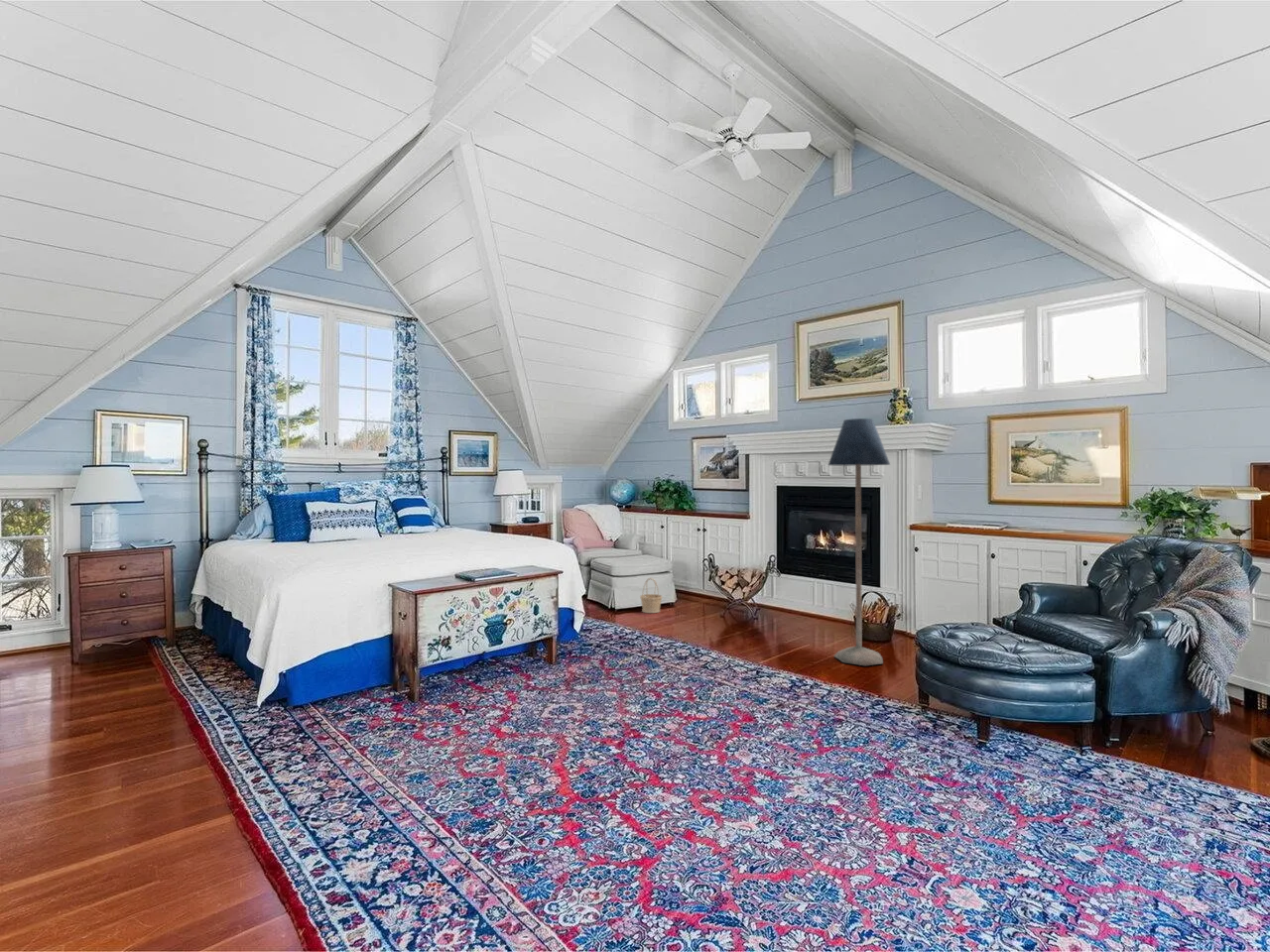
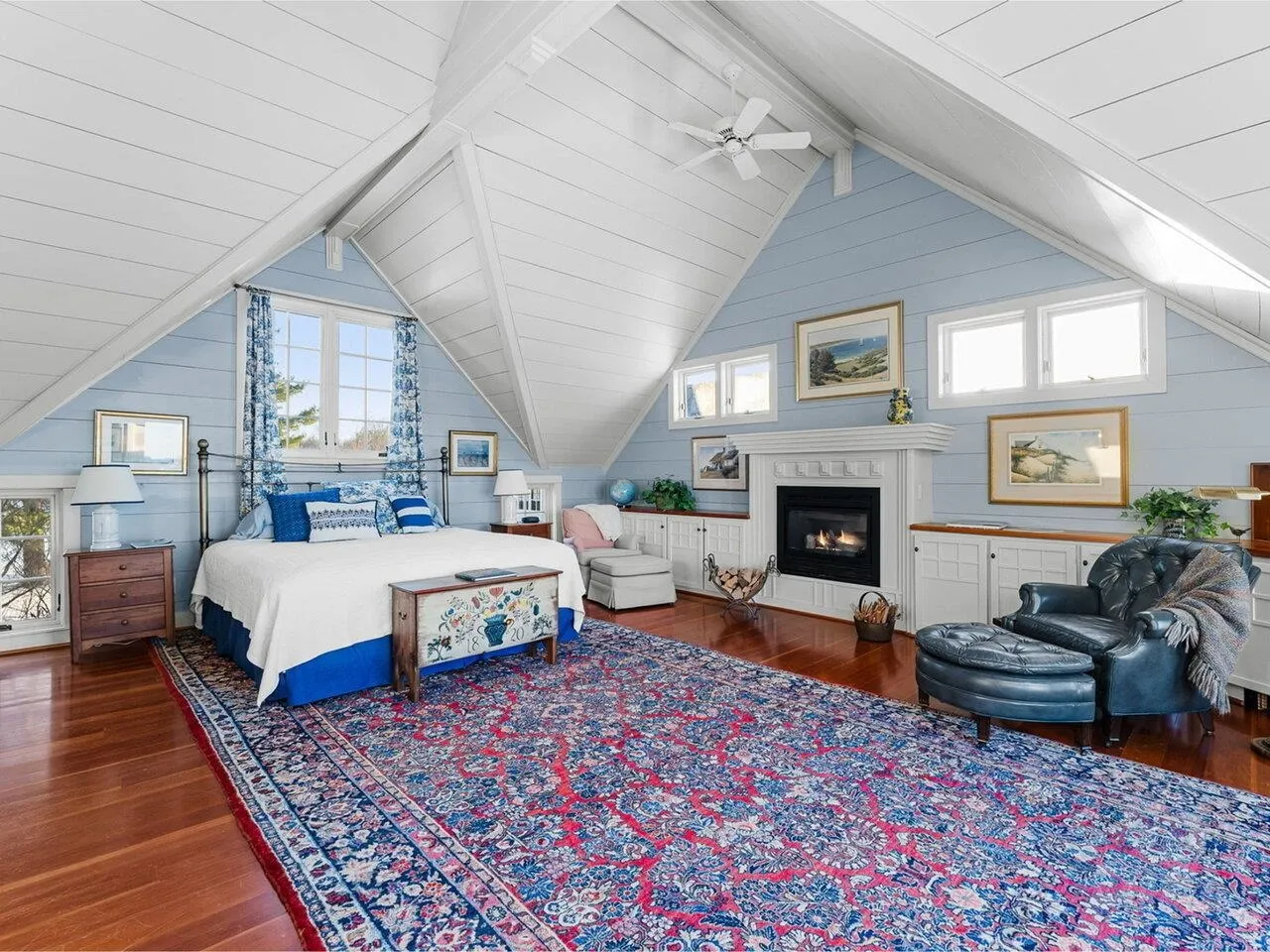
- basket [639,577,664,614]
- floor lamp [827,417,891,666]
